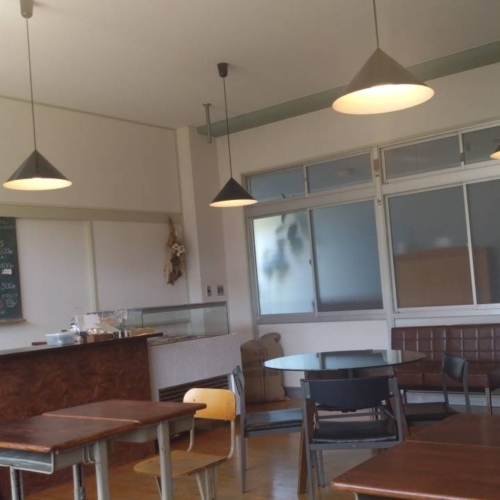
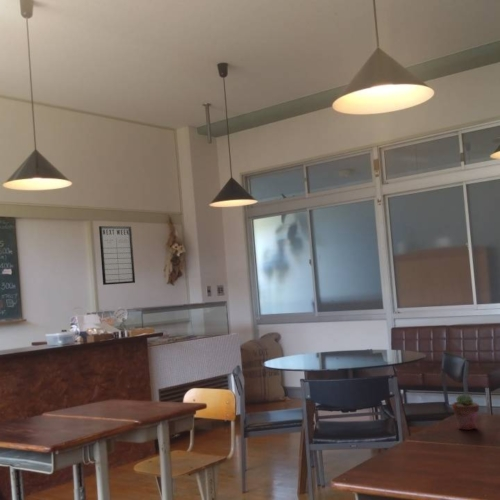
+ potted succulent [451,392,480,431]
+ writing board [98,225,136,286]
